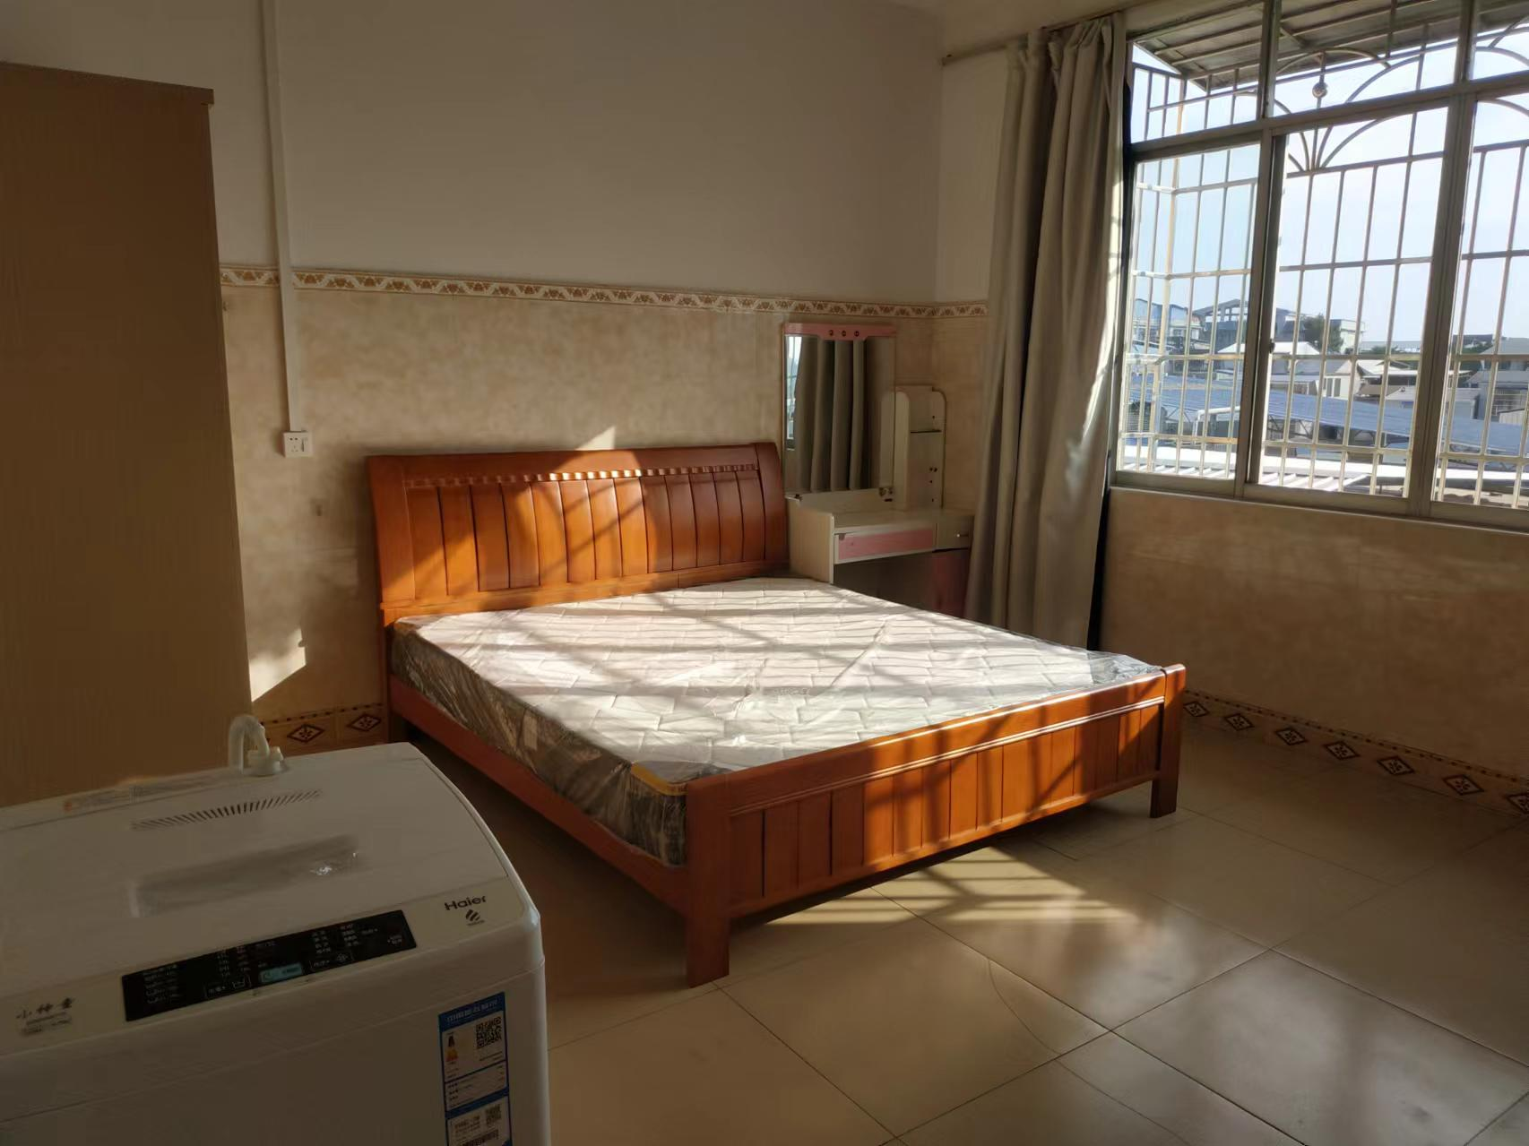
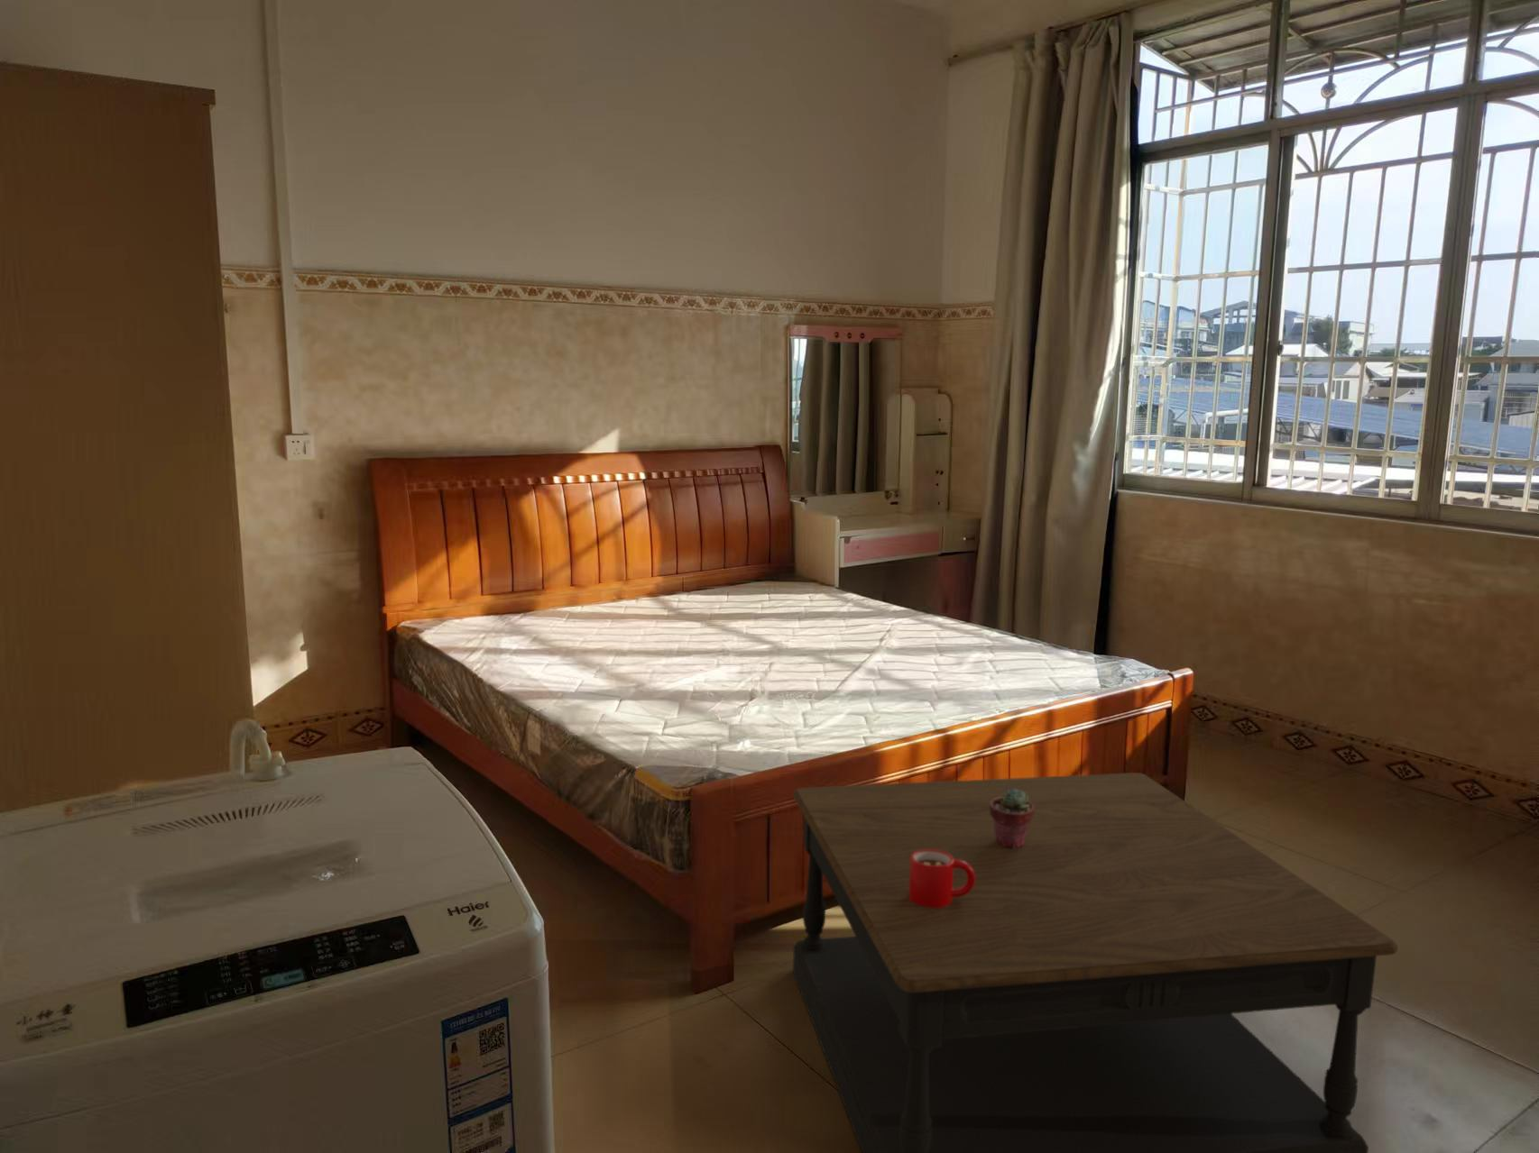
+ coffee table [793,771,1400,1153]
+ potted succulent [990,788,1034,849]
+ mug [909,849,976,908]
